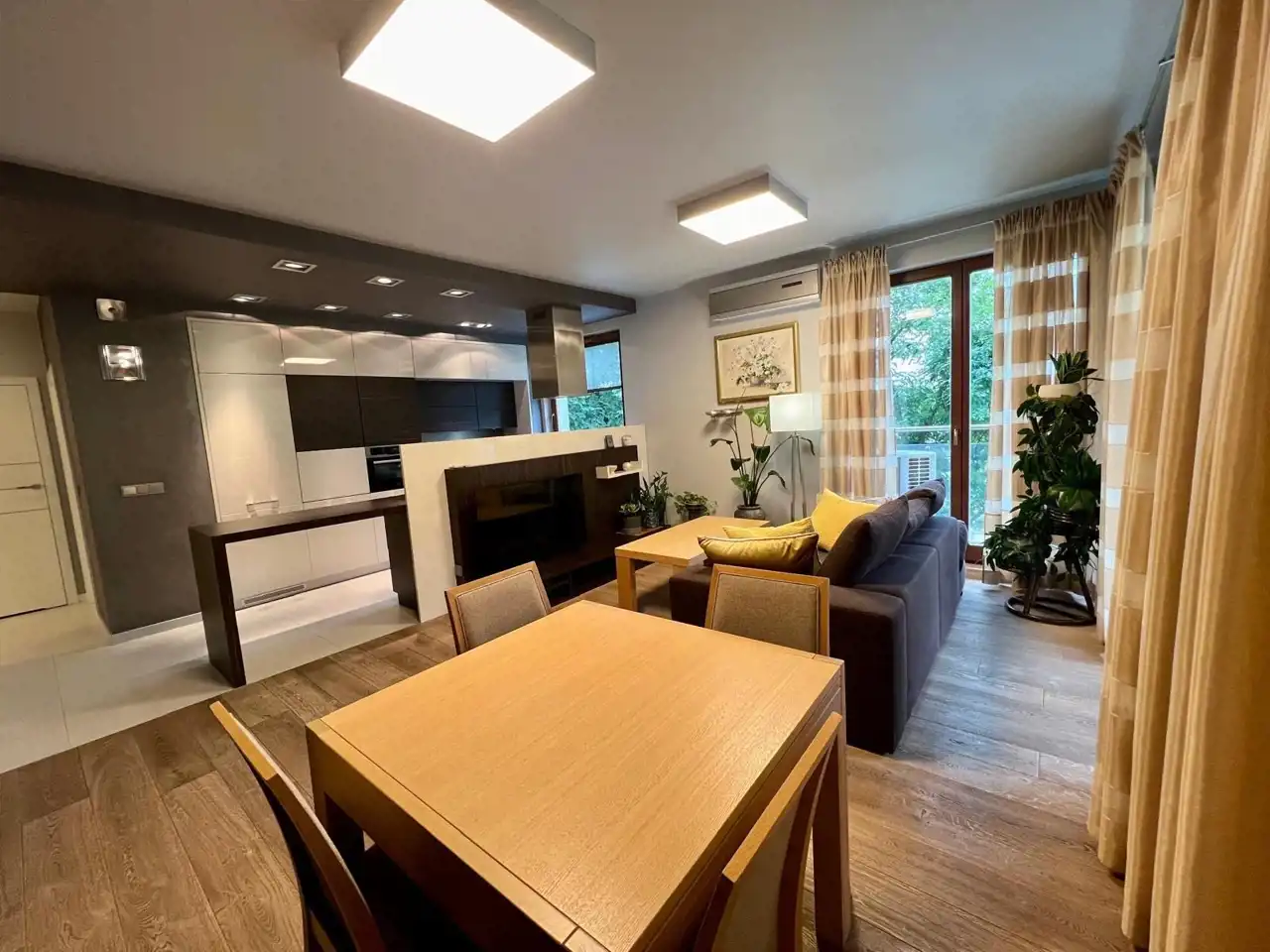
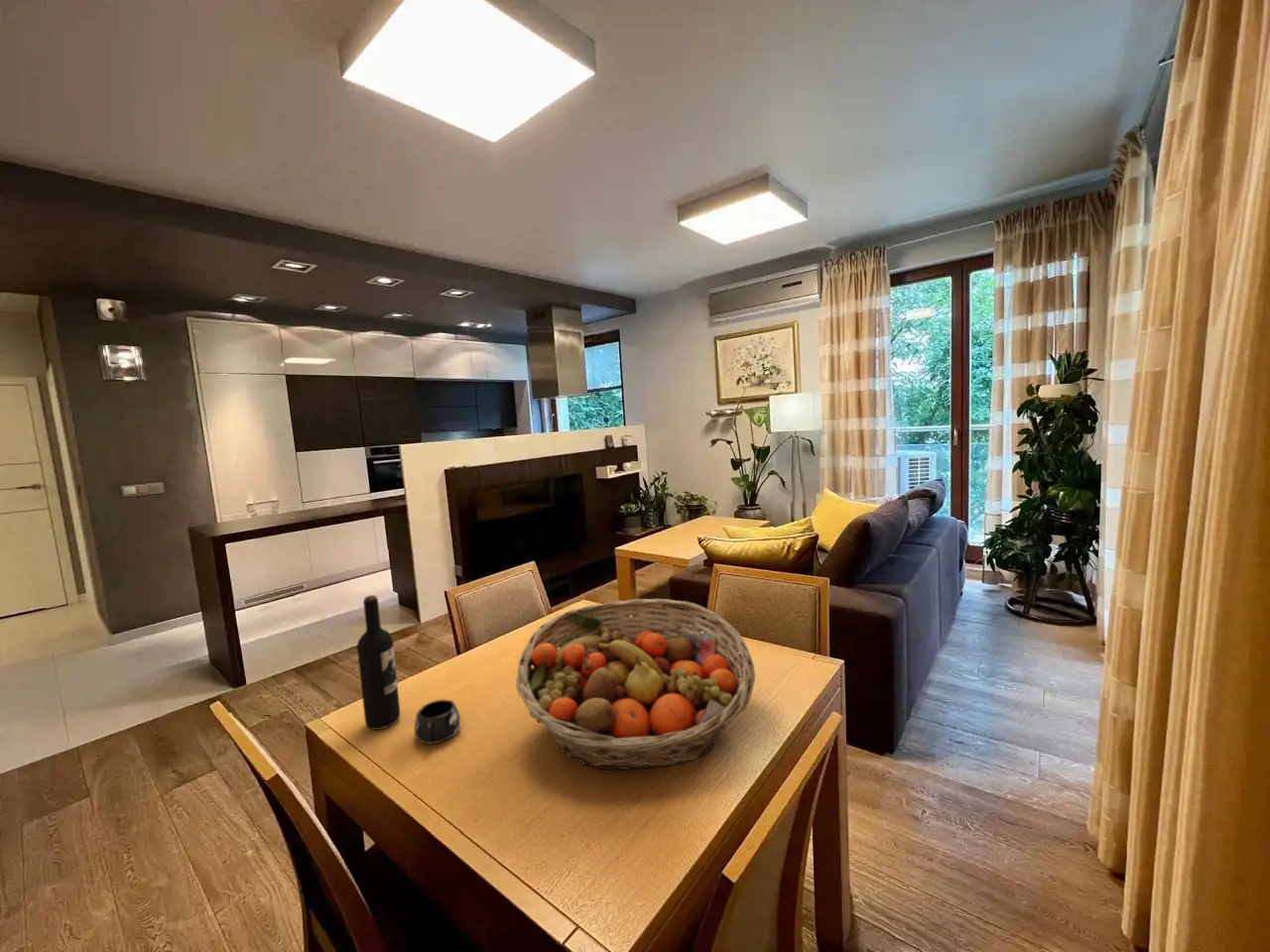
+ fruit basket [515,598,756,771]
+ mug [414,699,461,746]
+ wine bottle [356,594,401,731]
